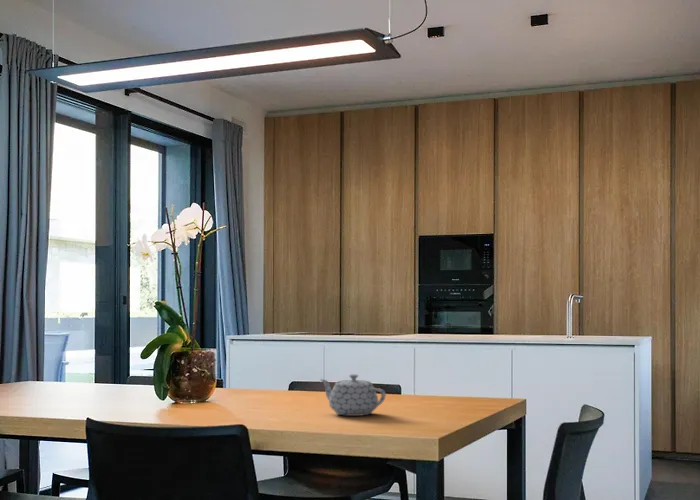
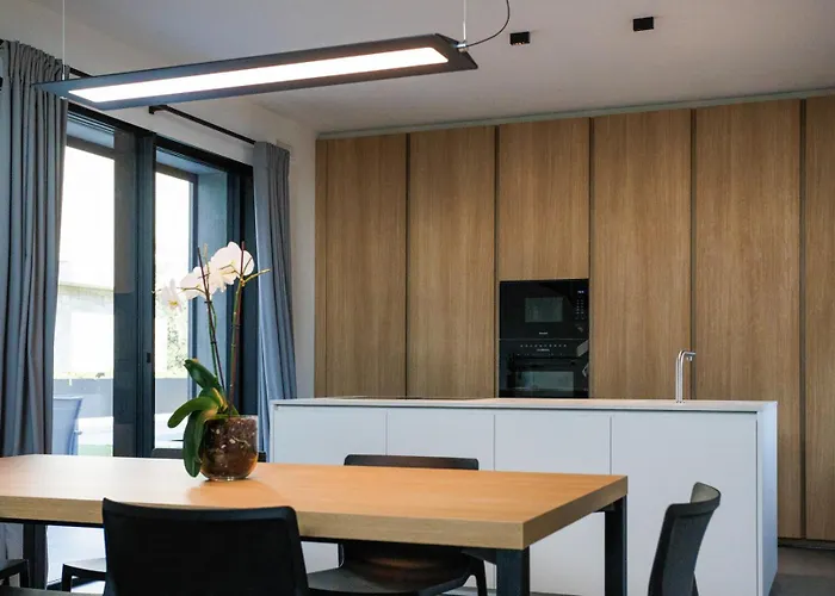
- teapot [319,373,387,417]
